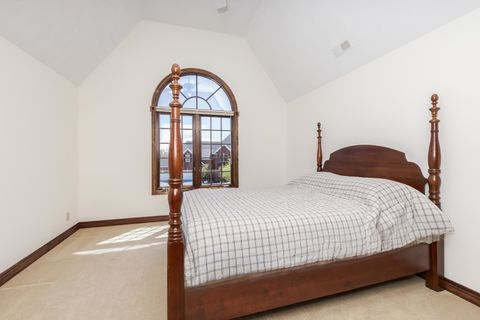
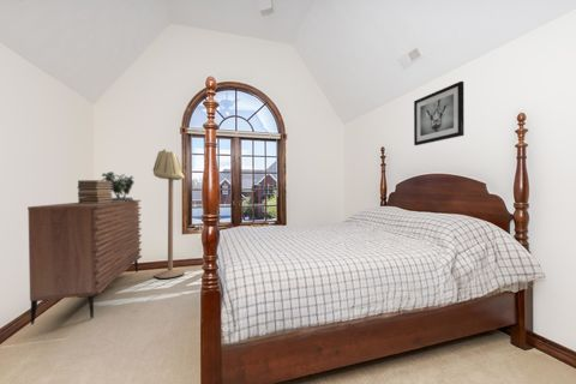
+ floor lamp [152,148,186,280]
+ sideboard [26,199,143,325]
+ potted plant [101,170,134,202]
+ wall art [413,80,466,146]
+ book stack [77,179,114,204]
